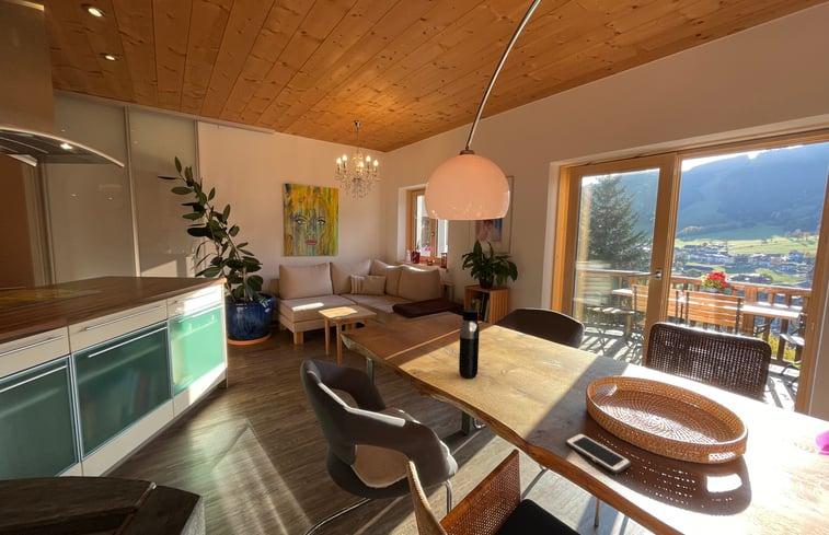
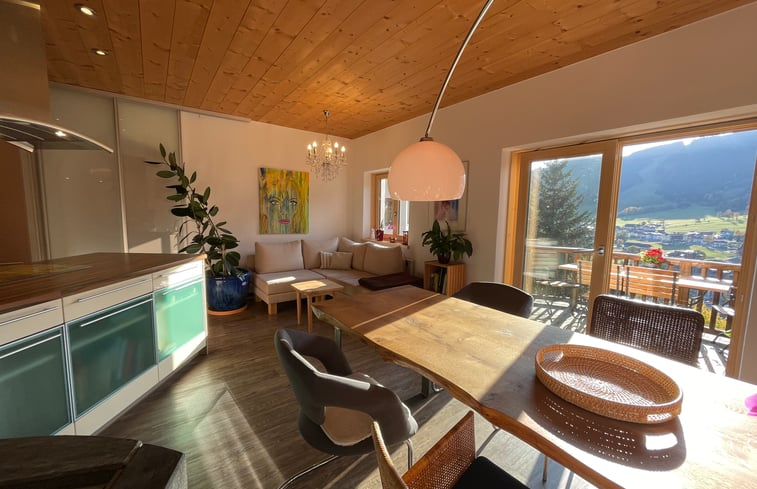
- water bottle [458,309,481,380]
- cell phone [564,432,632,475]
